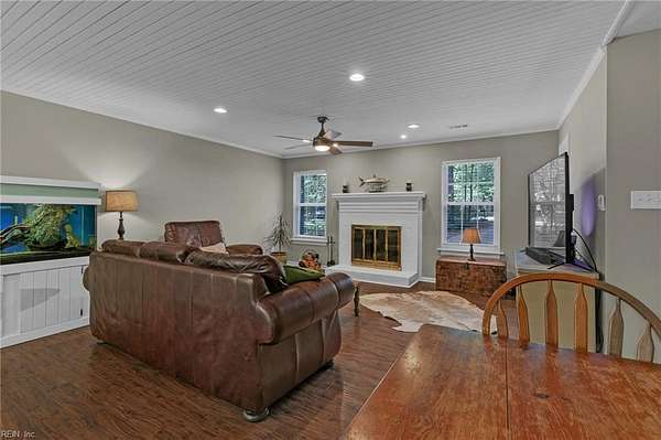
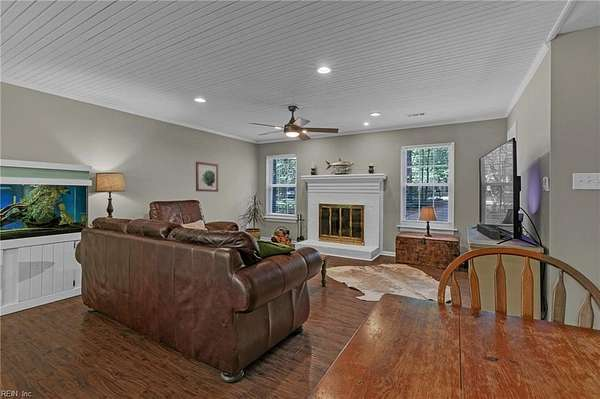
+ wall art [195,161,219,193]
